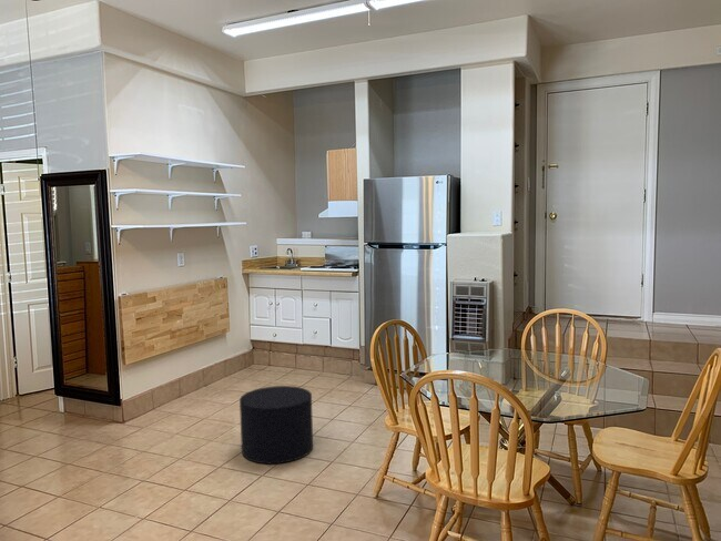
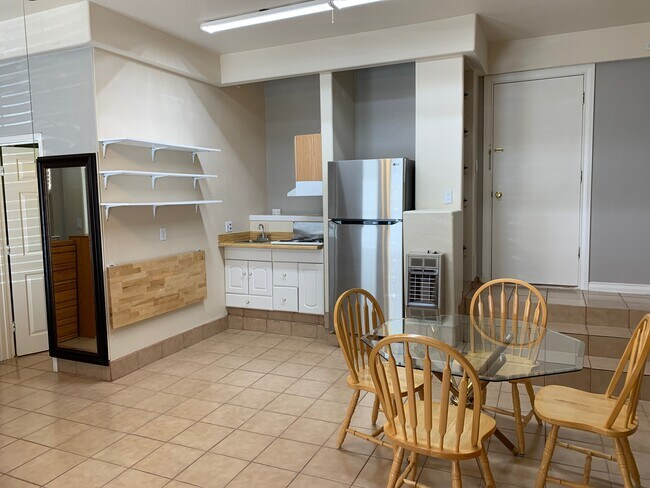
- stool [238,385,314,466]
